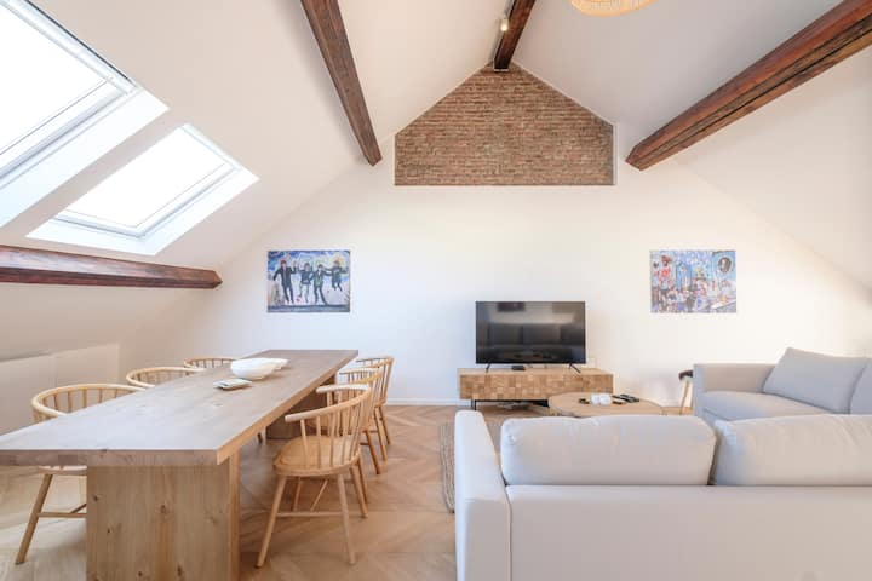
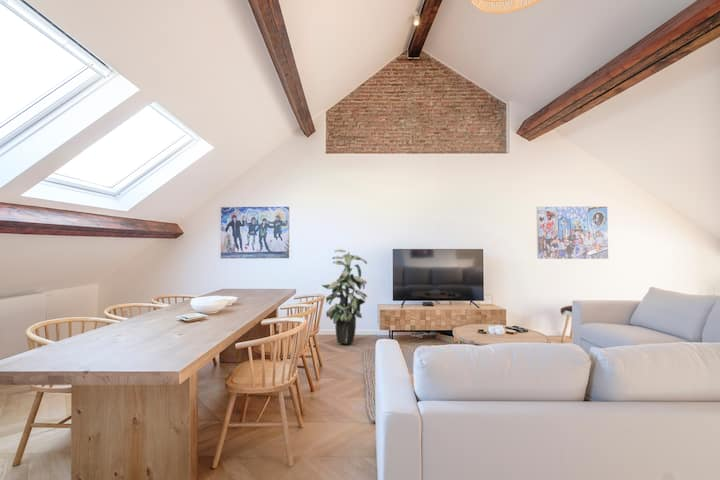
+ indoor plant [321,249,368,345]
